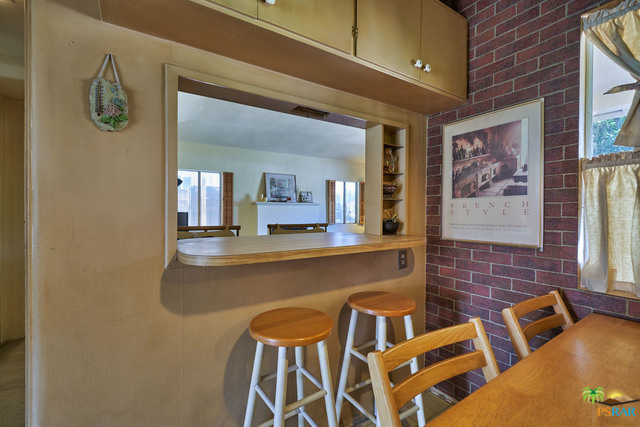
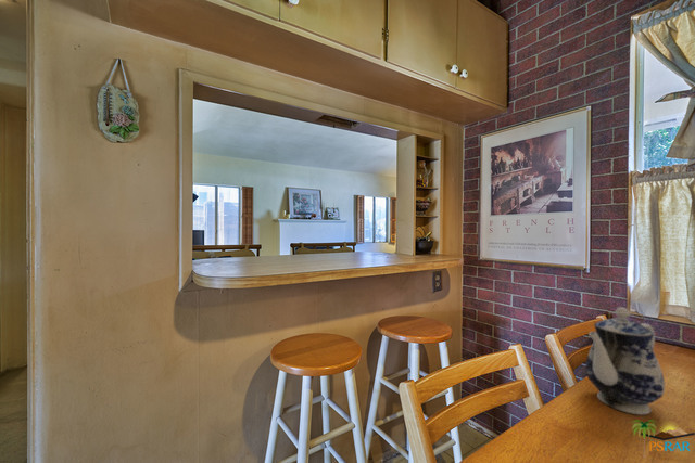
+ teapot [585,306,666,415]
